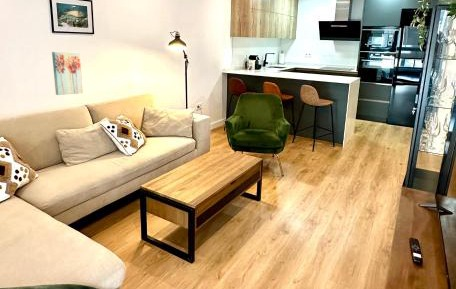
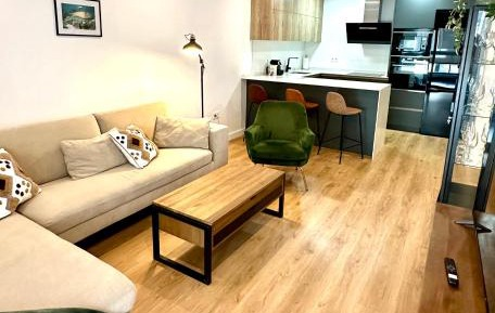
- wall art [51,51,84,96]
